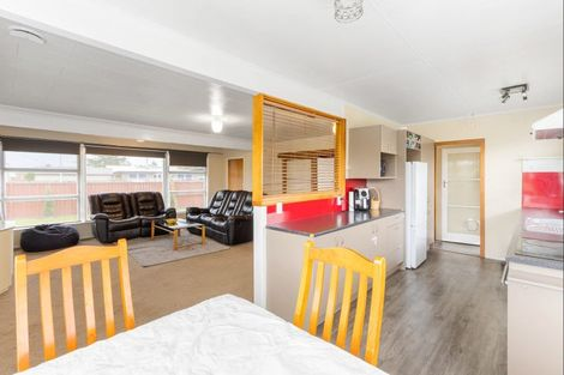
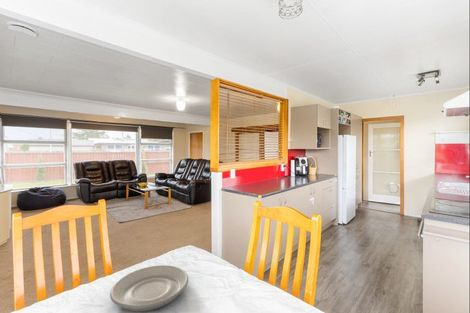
+ plate [109,264,189,312]
